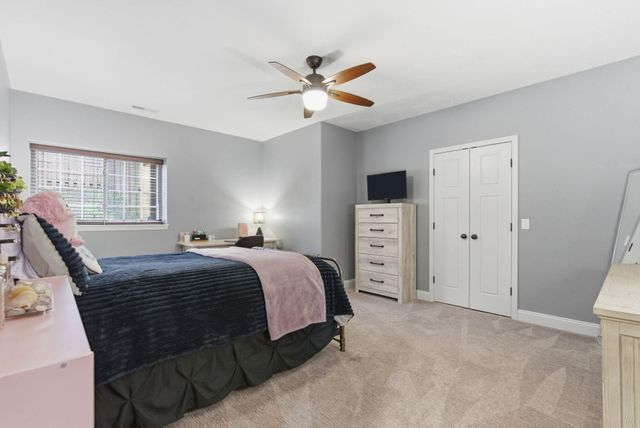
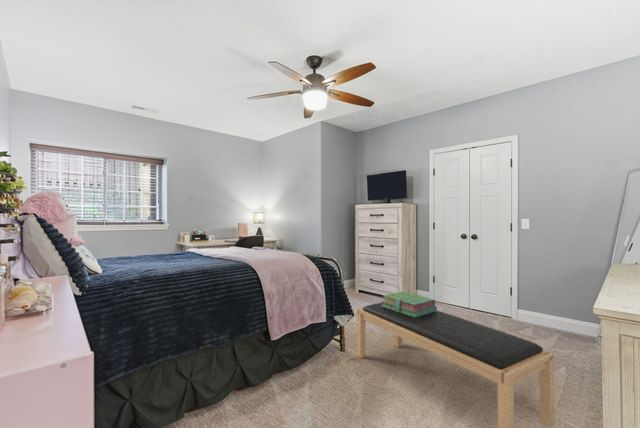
+ bench [356,302,555,428]
+ stack of books [381,291,438,317]
